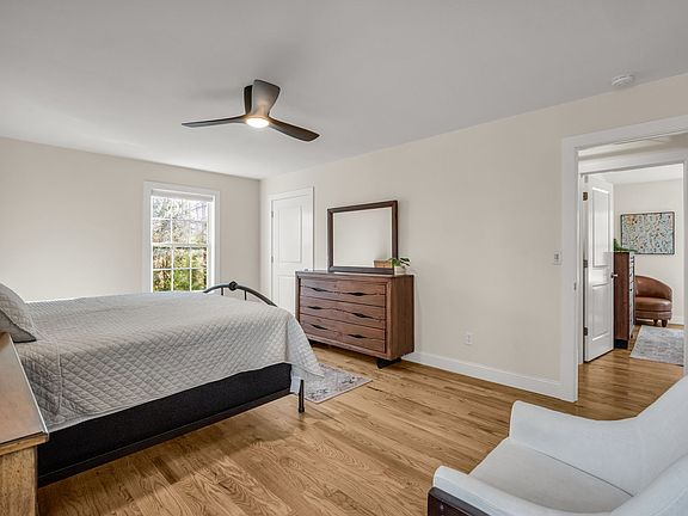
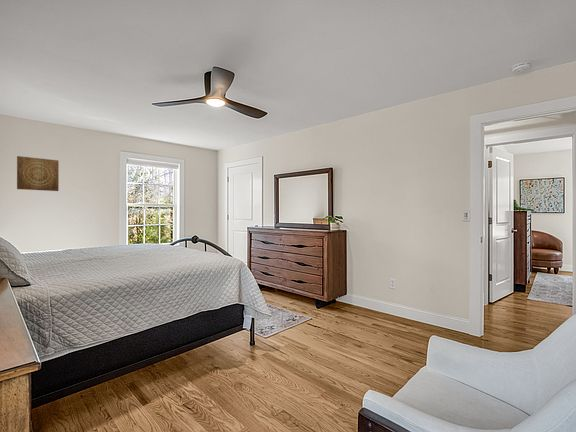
+ wall art [16,155,60,192]
